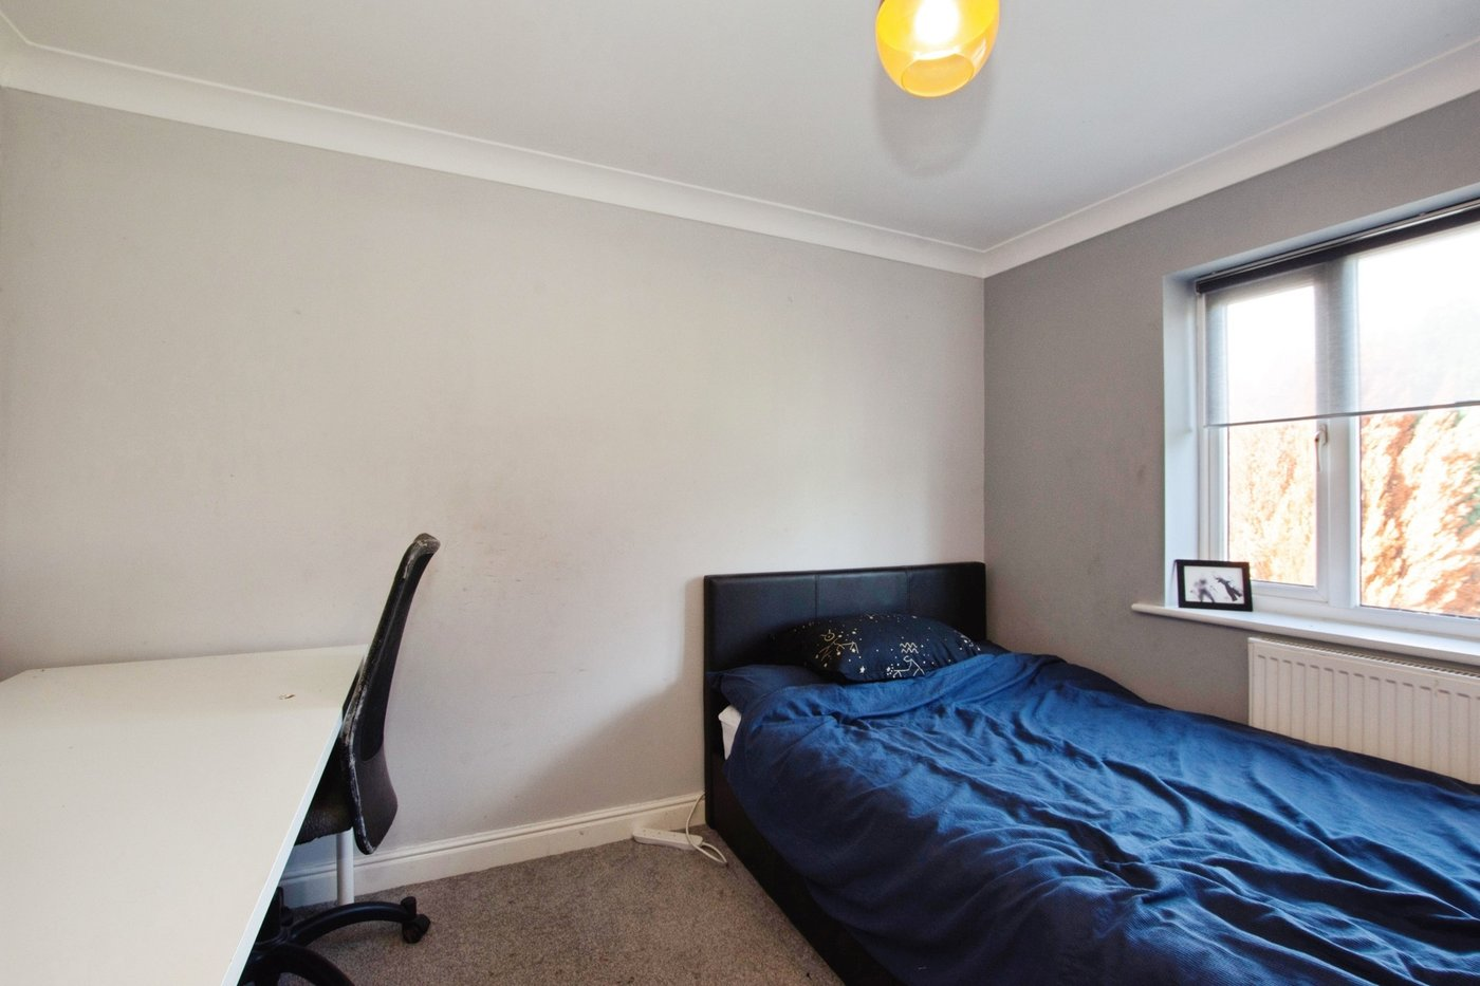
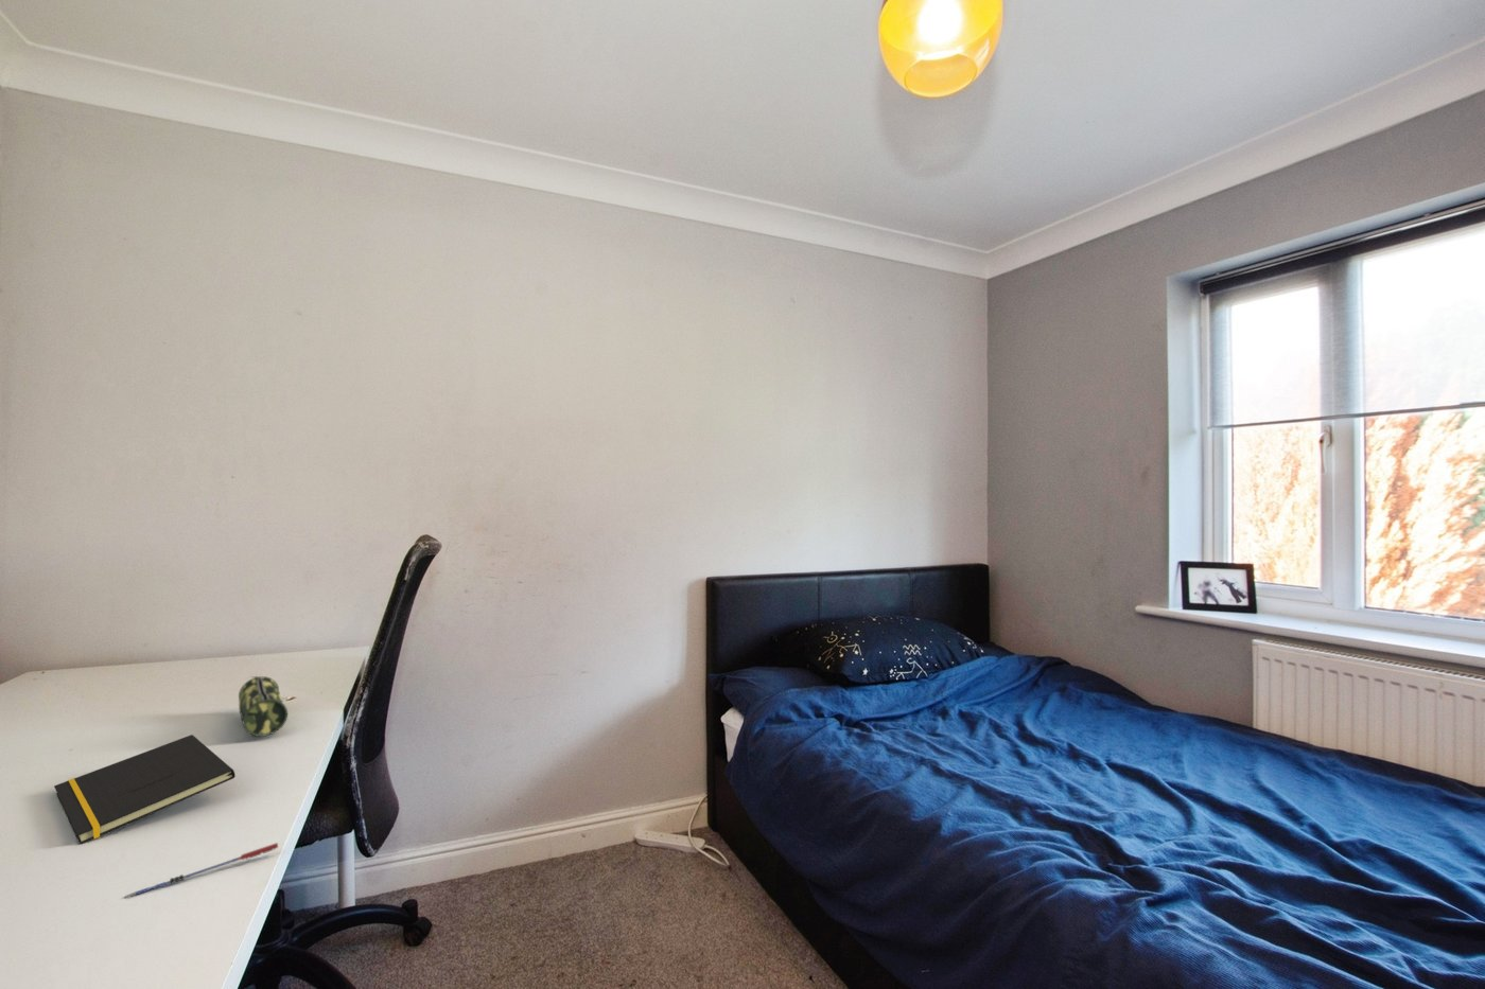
+ pen [124,842,279,898]
+ pencil case [237,676,288,737]
+ notepad [53,734,236,844]
